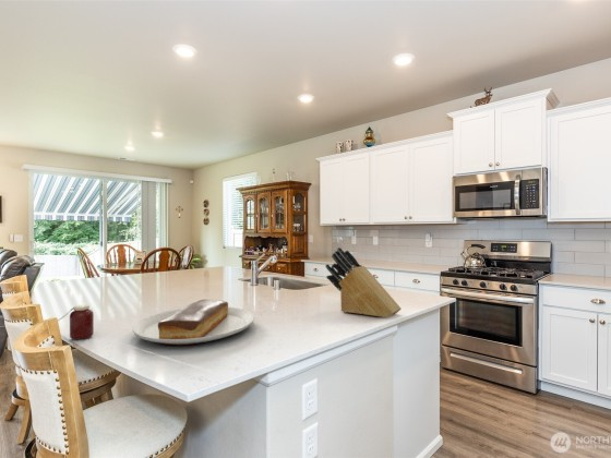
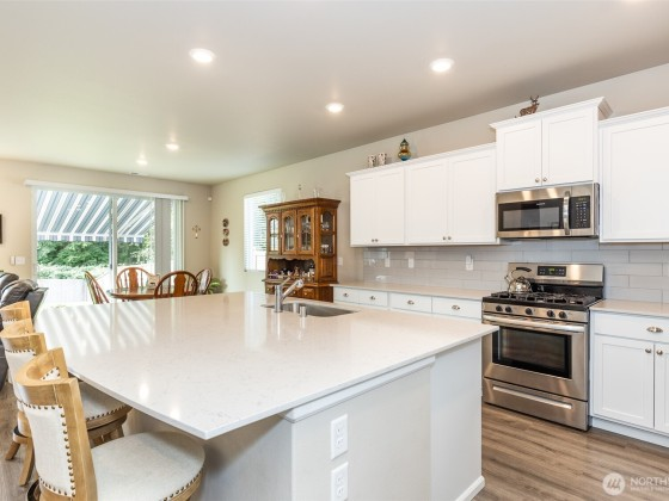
- knife block [324,246,403,320]
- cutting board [132,299,255,346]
- jar [57,304,95,340]
